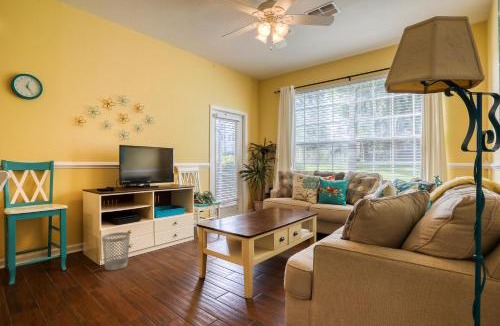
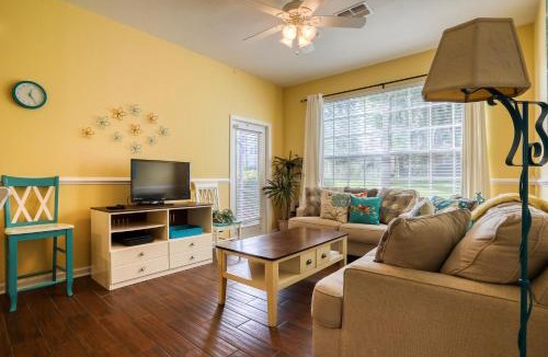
- wastebasket [101,231,131,271]
